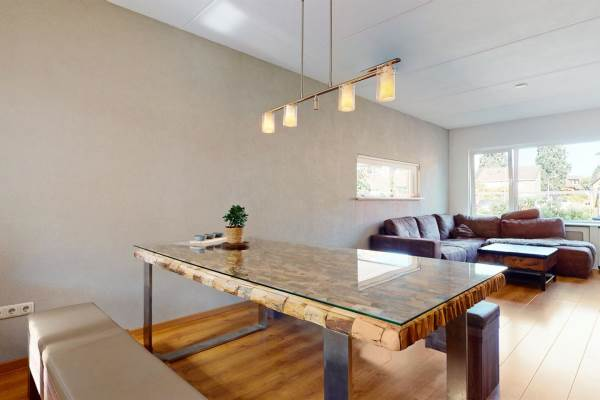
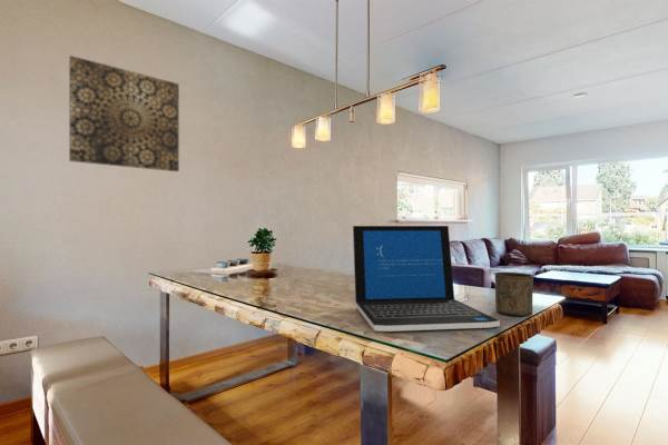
+ wall art [68,55,180,172]
+ laptop [352,225,501,333]
+ cup [494,271,534,317]
